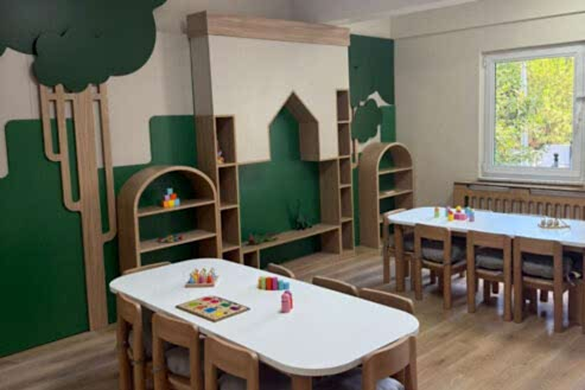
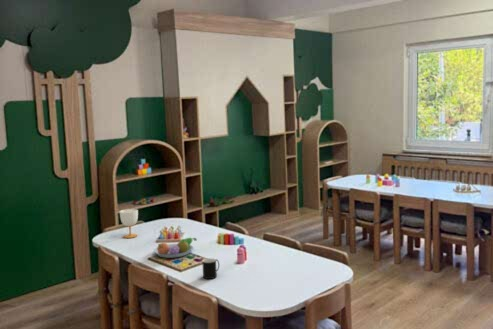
+ fruit bowl [153,237,198,259]
+ cup [119,208,139,239]
+ cup [201,257,220,280]
